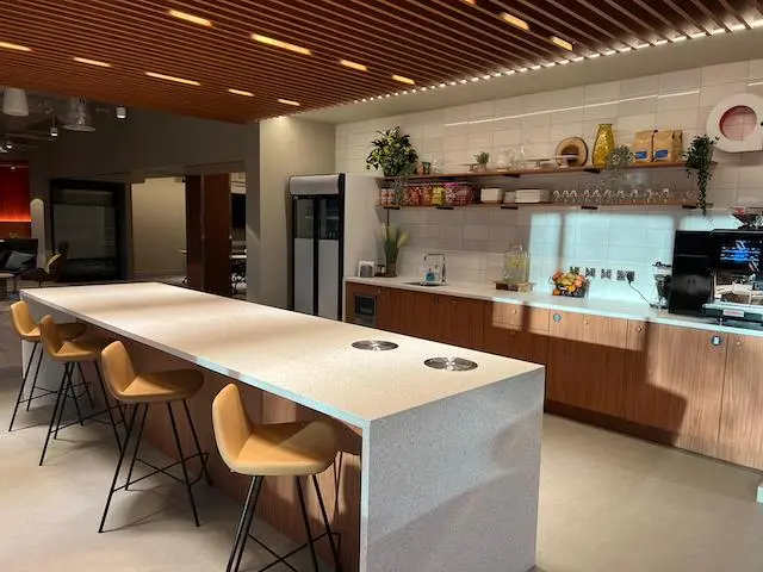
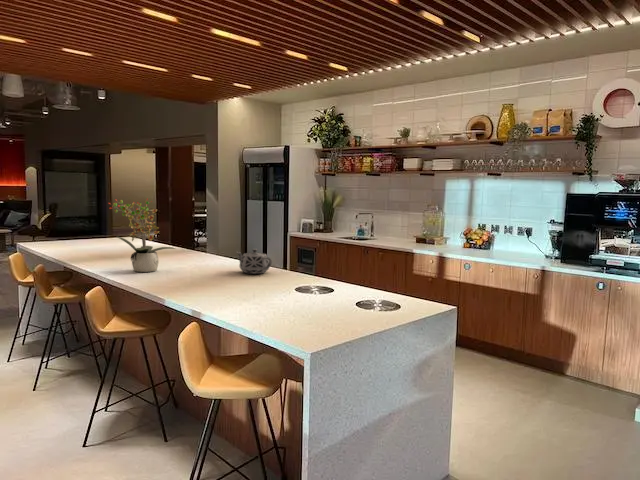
+ potted plant [107,198,176,273]
+ teapot [236,248,273,275]
